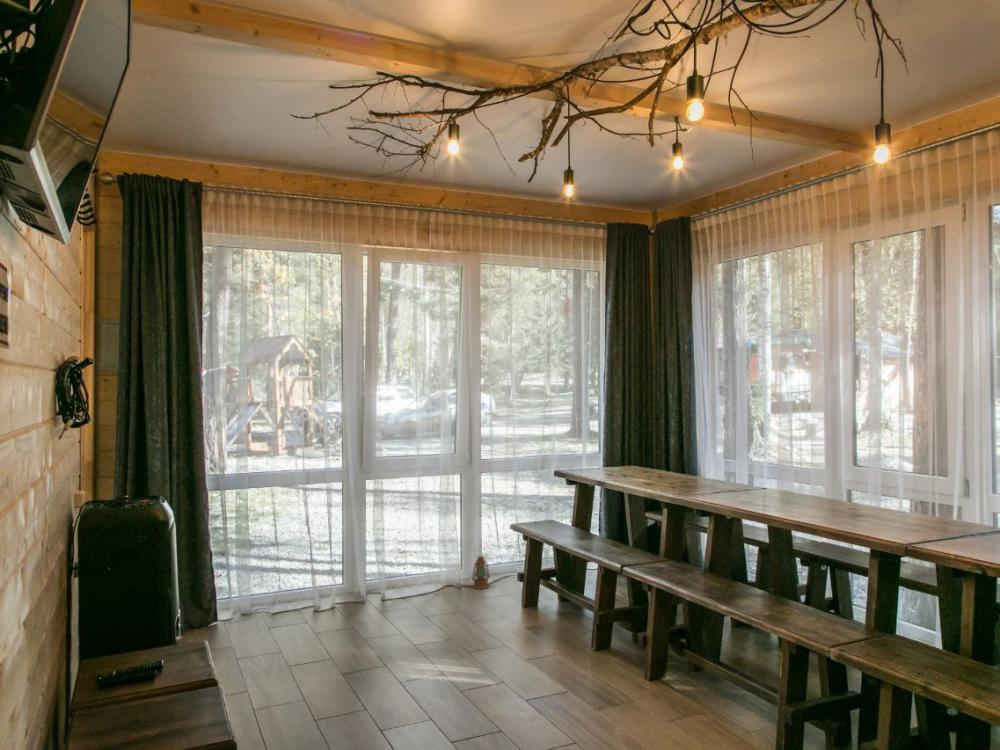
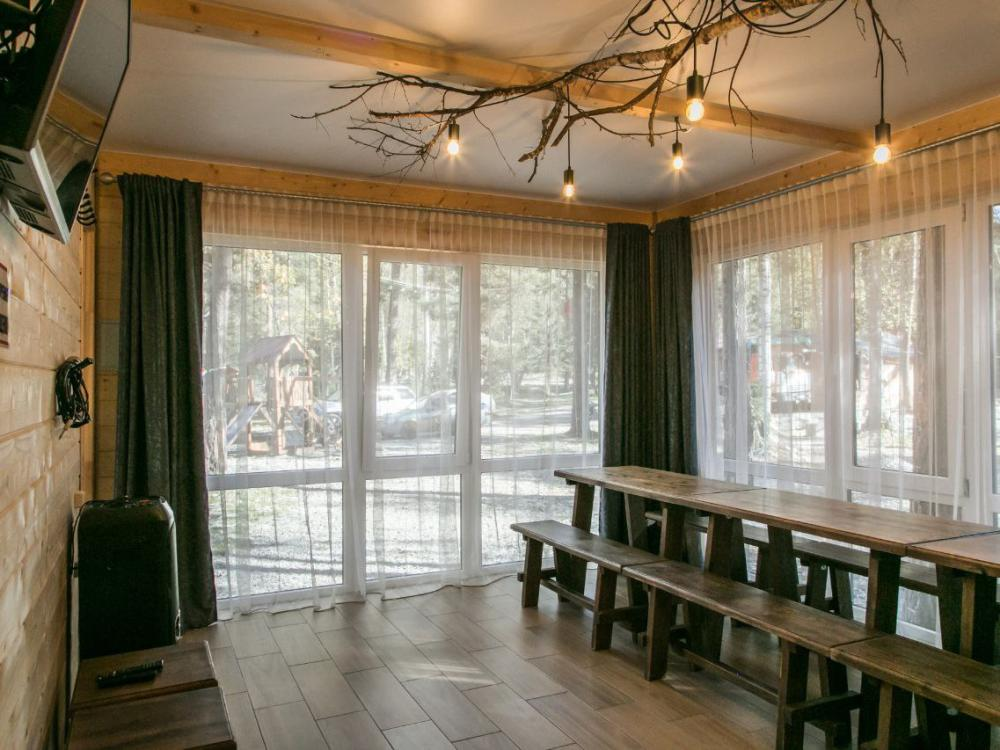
- lantern [471,545,491,590]
